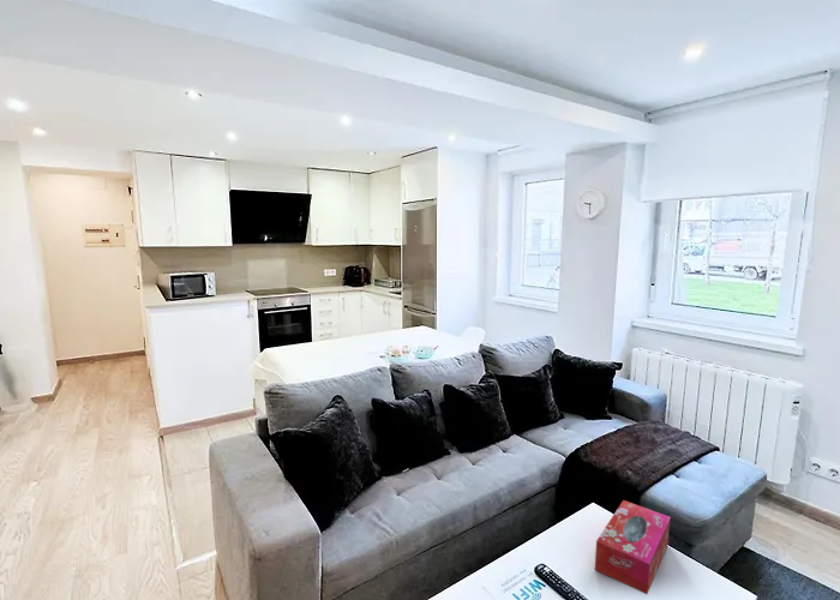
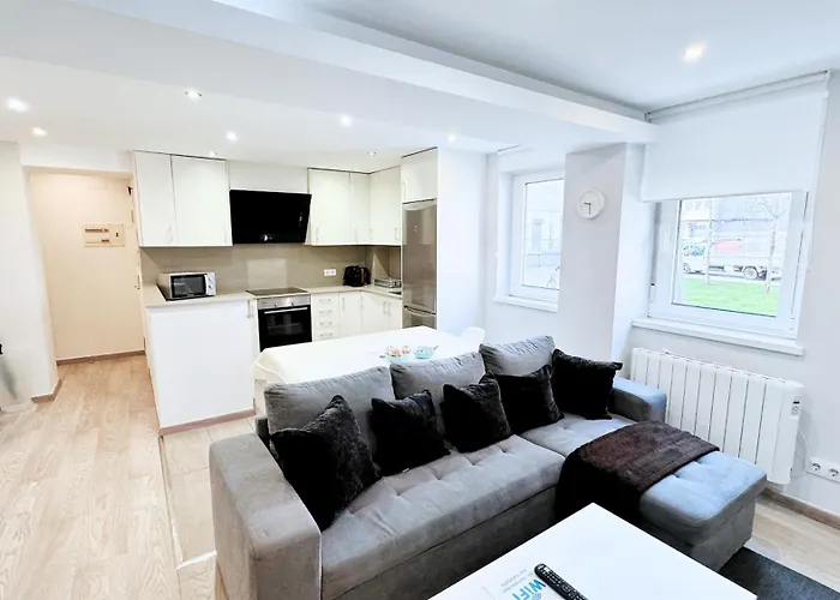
- tissue box [594,499,672,595]
